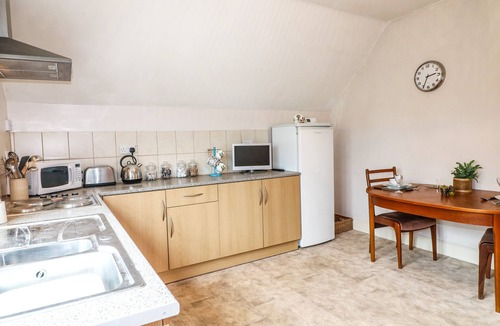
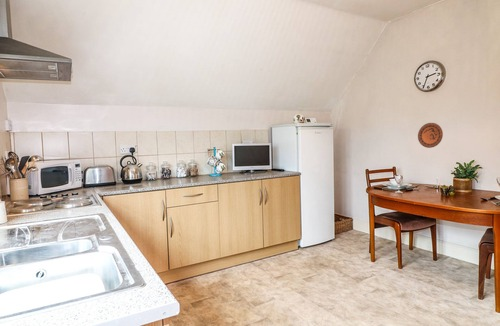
+ decorative plate [417,122,444,149]
